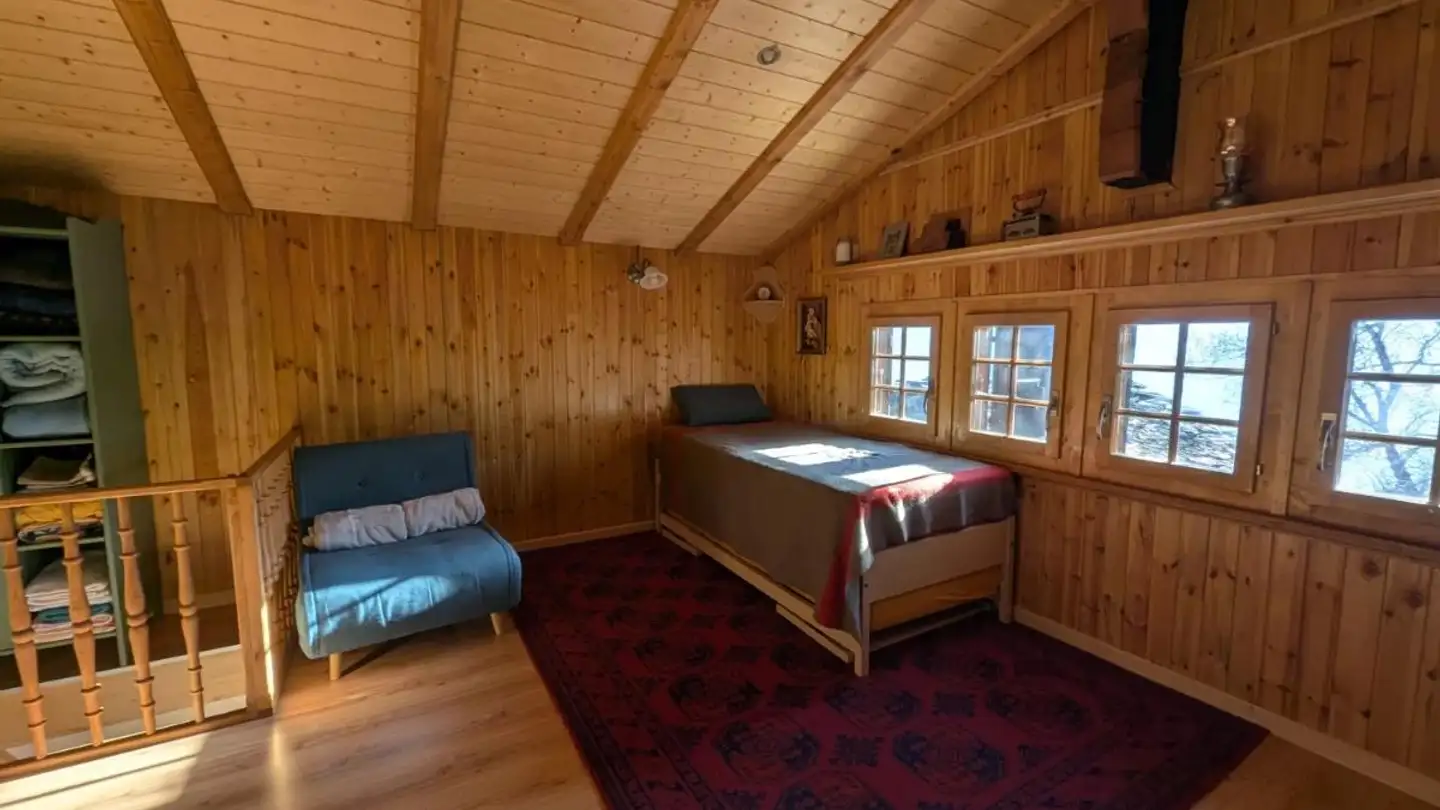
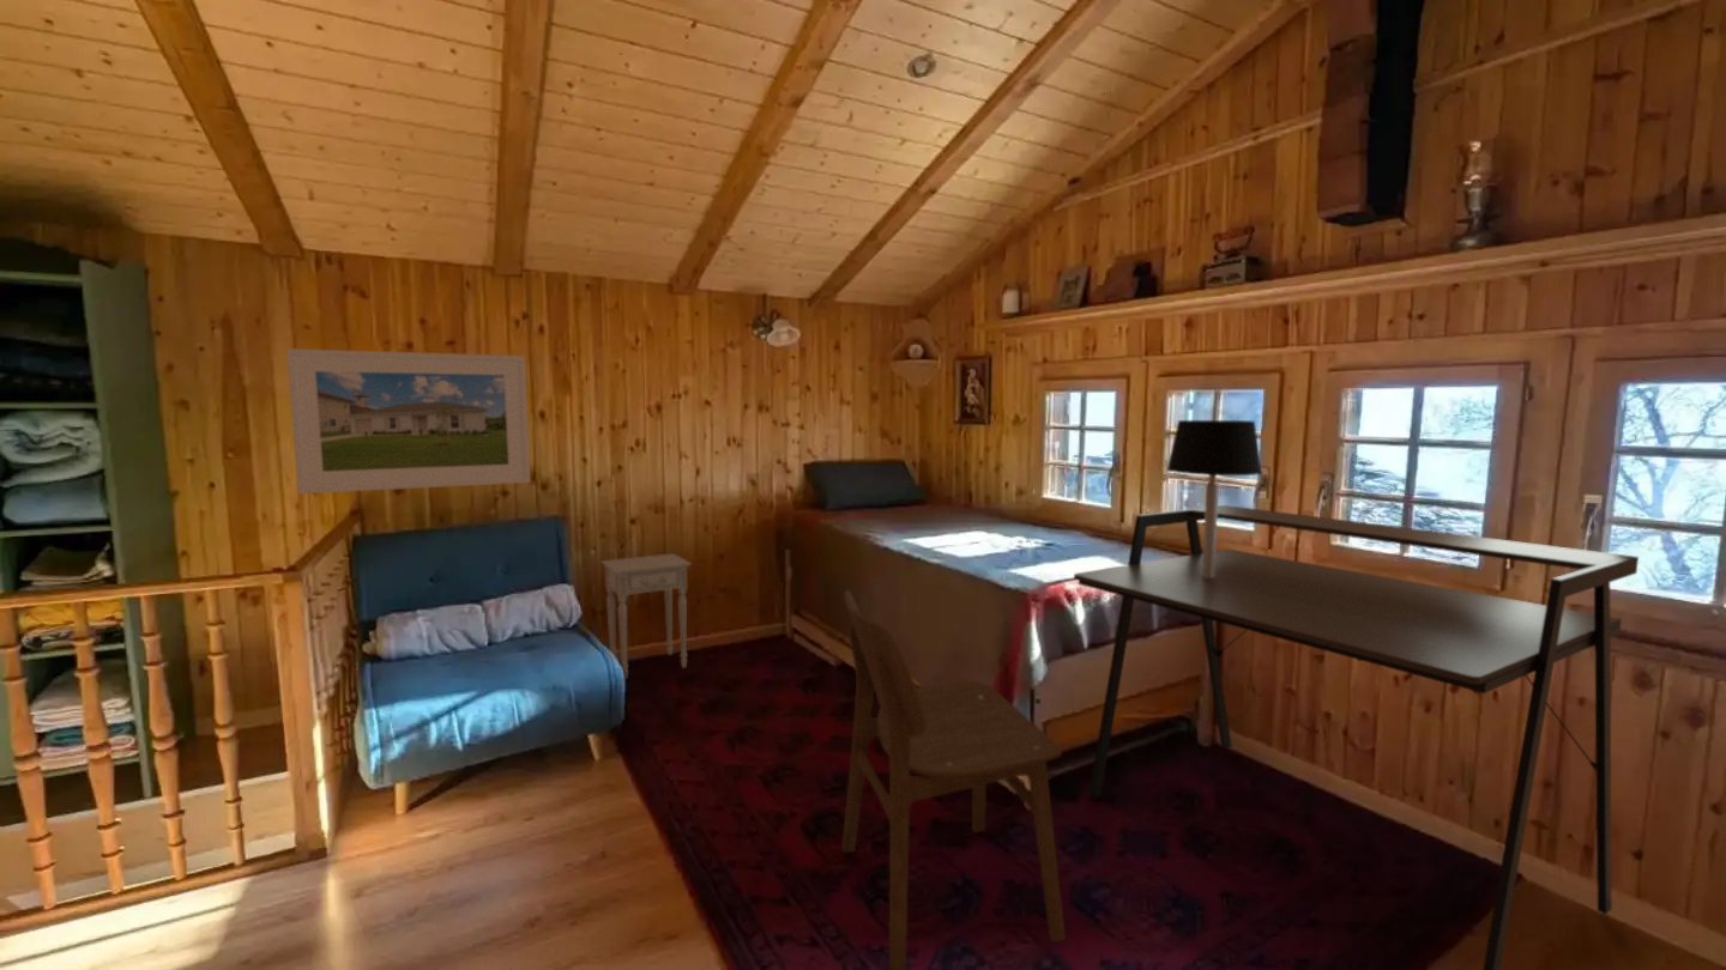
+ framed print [285,347,531,495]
+ table lamp [1165,419,1263,578]
+ desk [1073,504,1640,970]
+ nightstand [599,552,693,679]
+ dining chair [840,589,1067,970]
